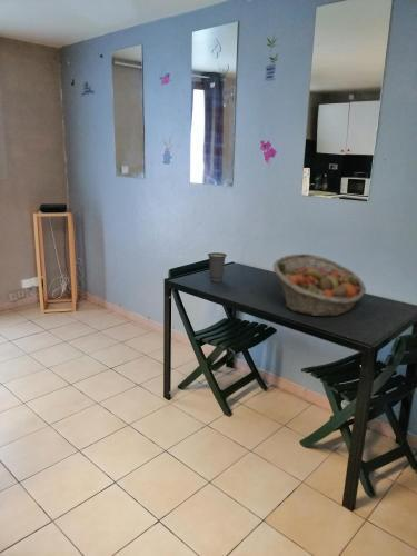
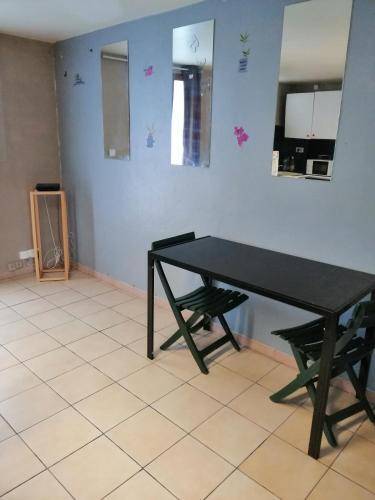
- cup [207,251,228,284]
- fruit basket [272,252,367,318]
